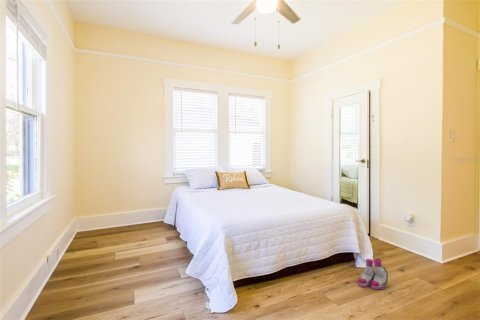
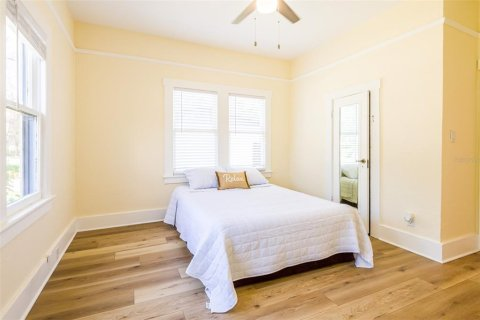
- boots [357,258,389,290]
